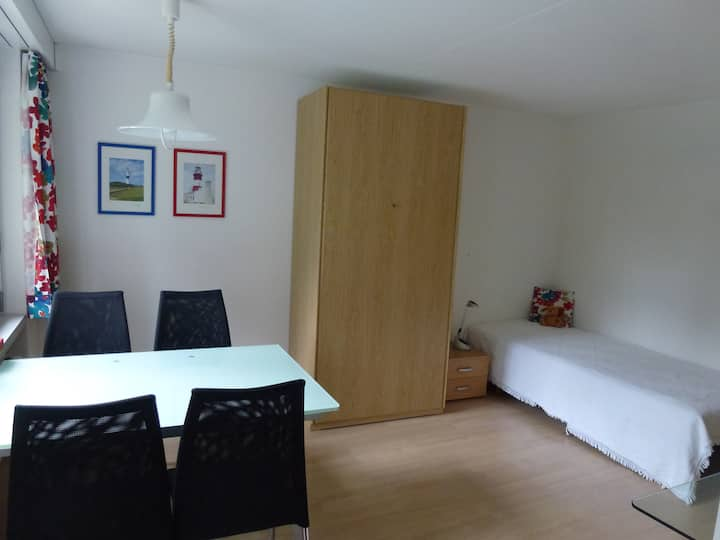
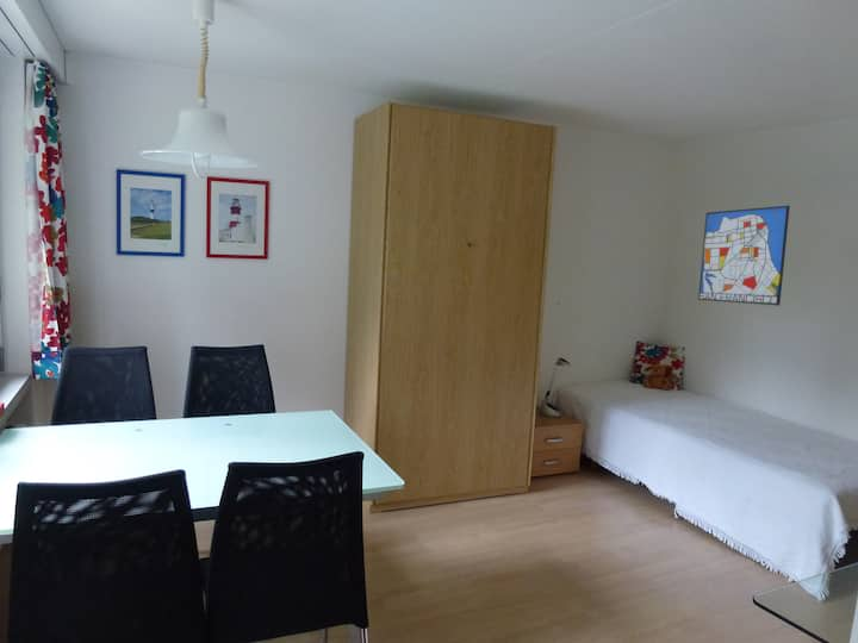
+ wall art [697,205,791,306]
